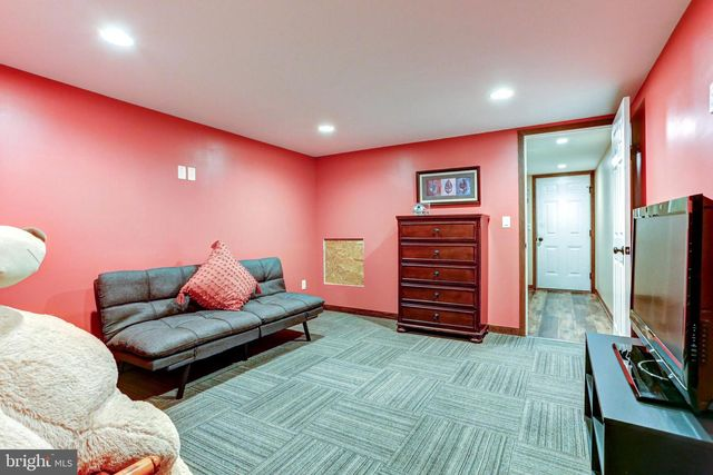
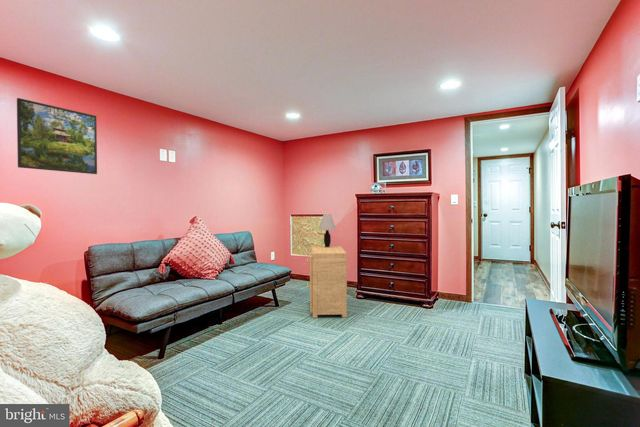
+ table lamp [318,213,337,247]
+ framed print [16,97,98,175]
+ side table [306,245,348,319]
